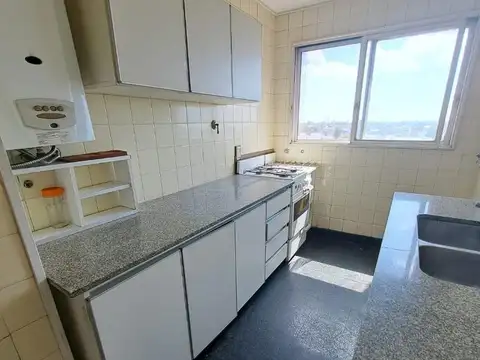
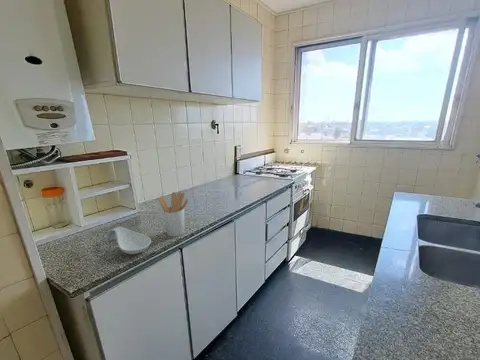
+ utensil holder [158,191,189,238]
+ spoon rest [105,226,152,255]
